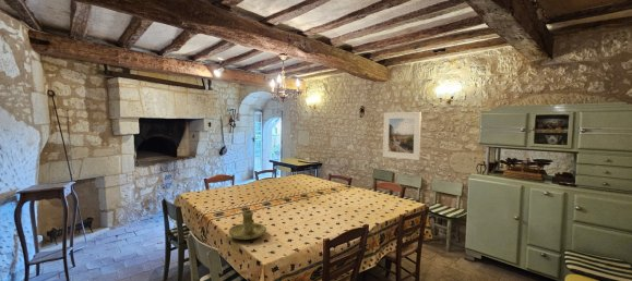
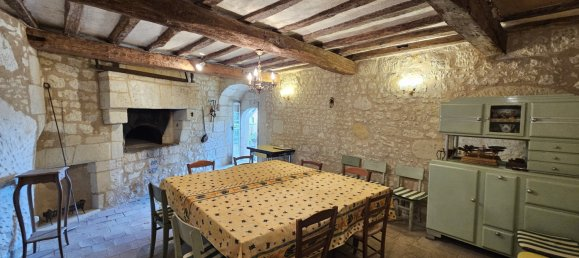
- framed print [382,111,422,161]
- candle holder [227,209,267,241]
